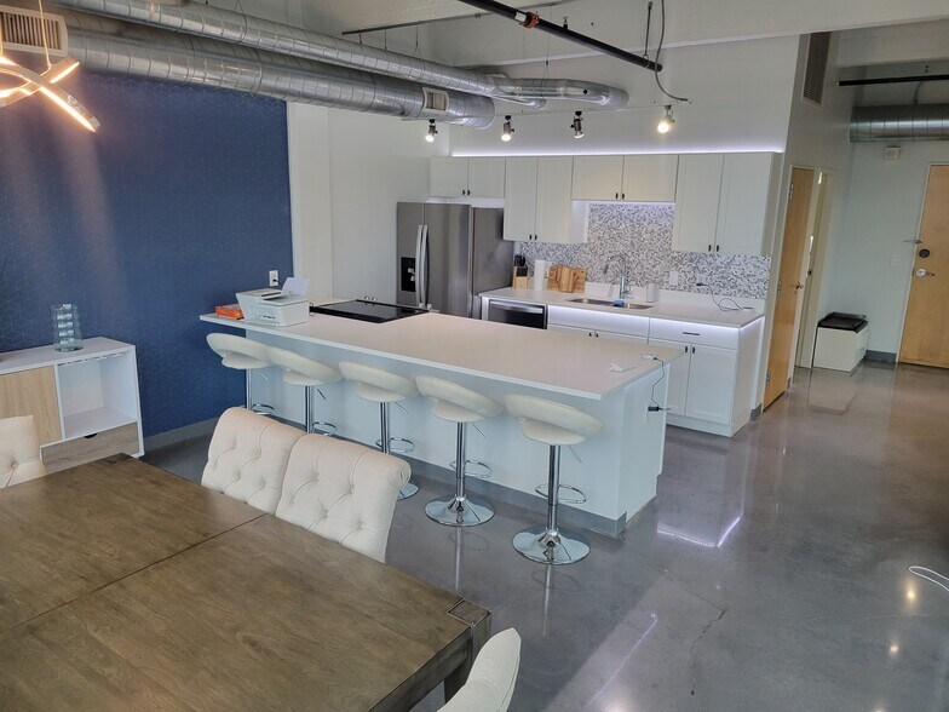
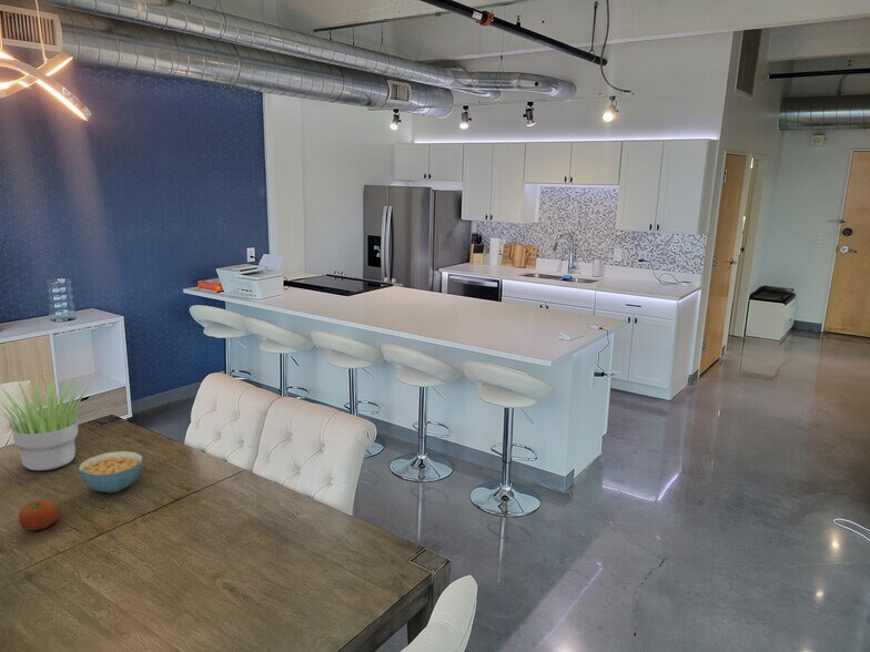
+ fruit [18,498,60,531]
+ potted plant [0,375,94,471]
+ cereal bowl [78,450,144,493]
